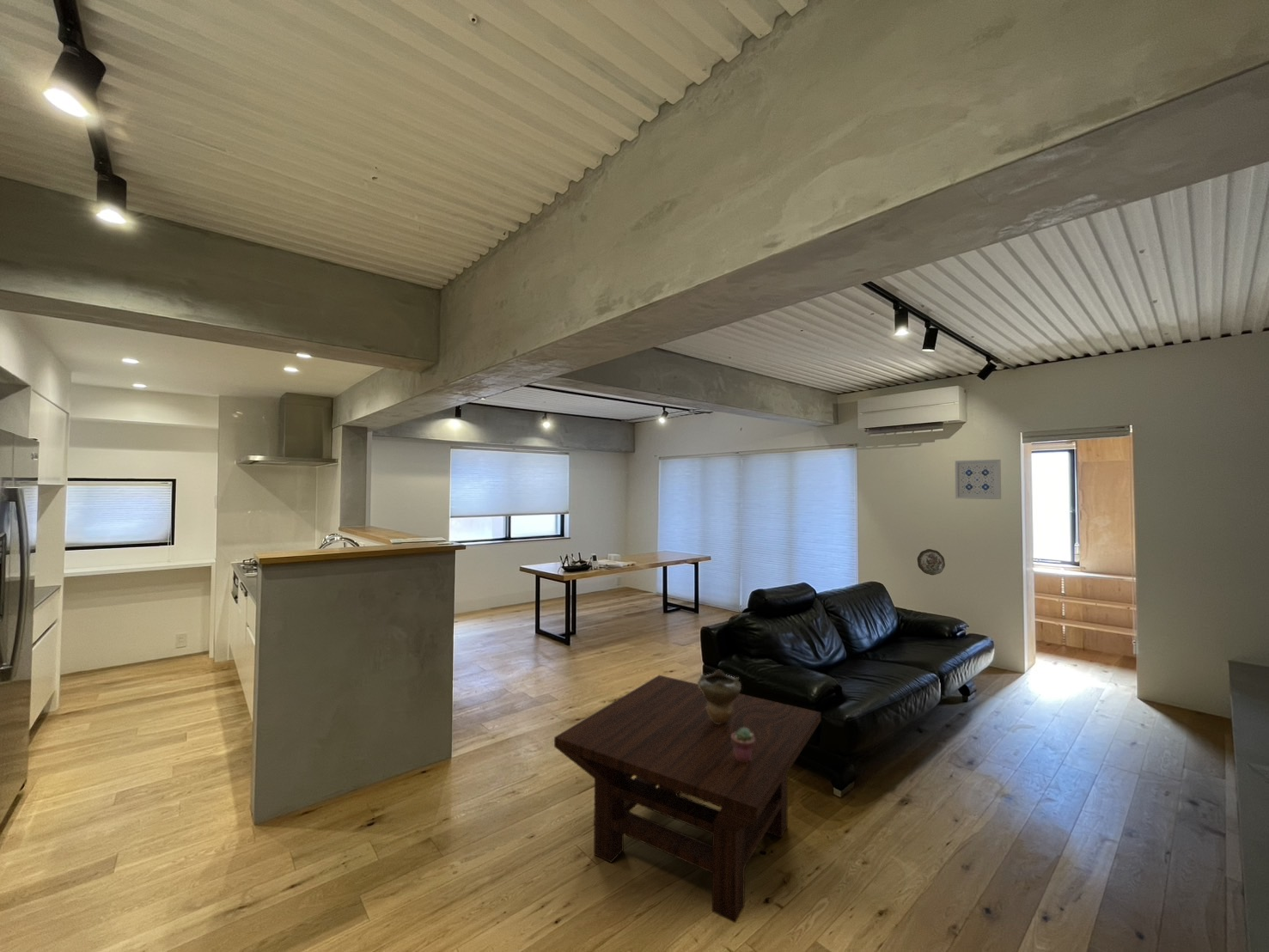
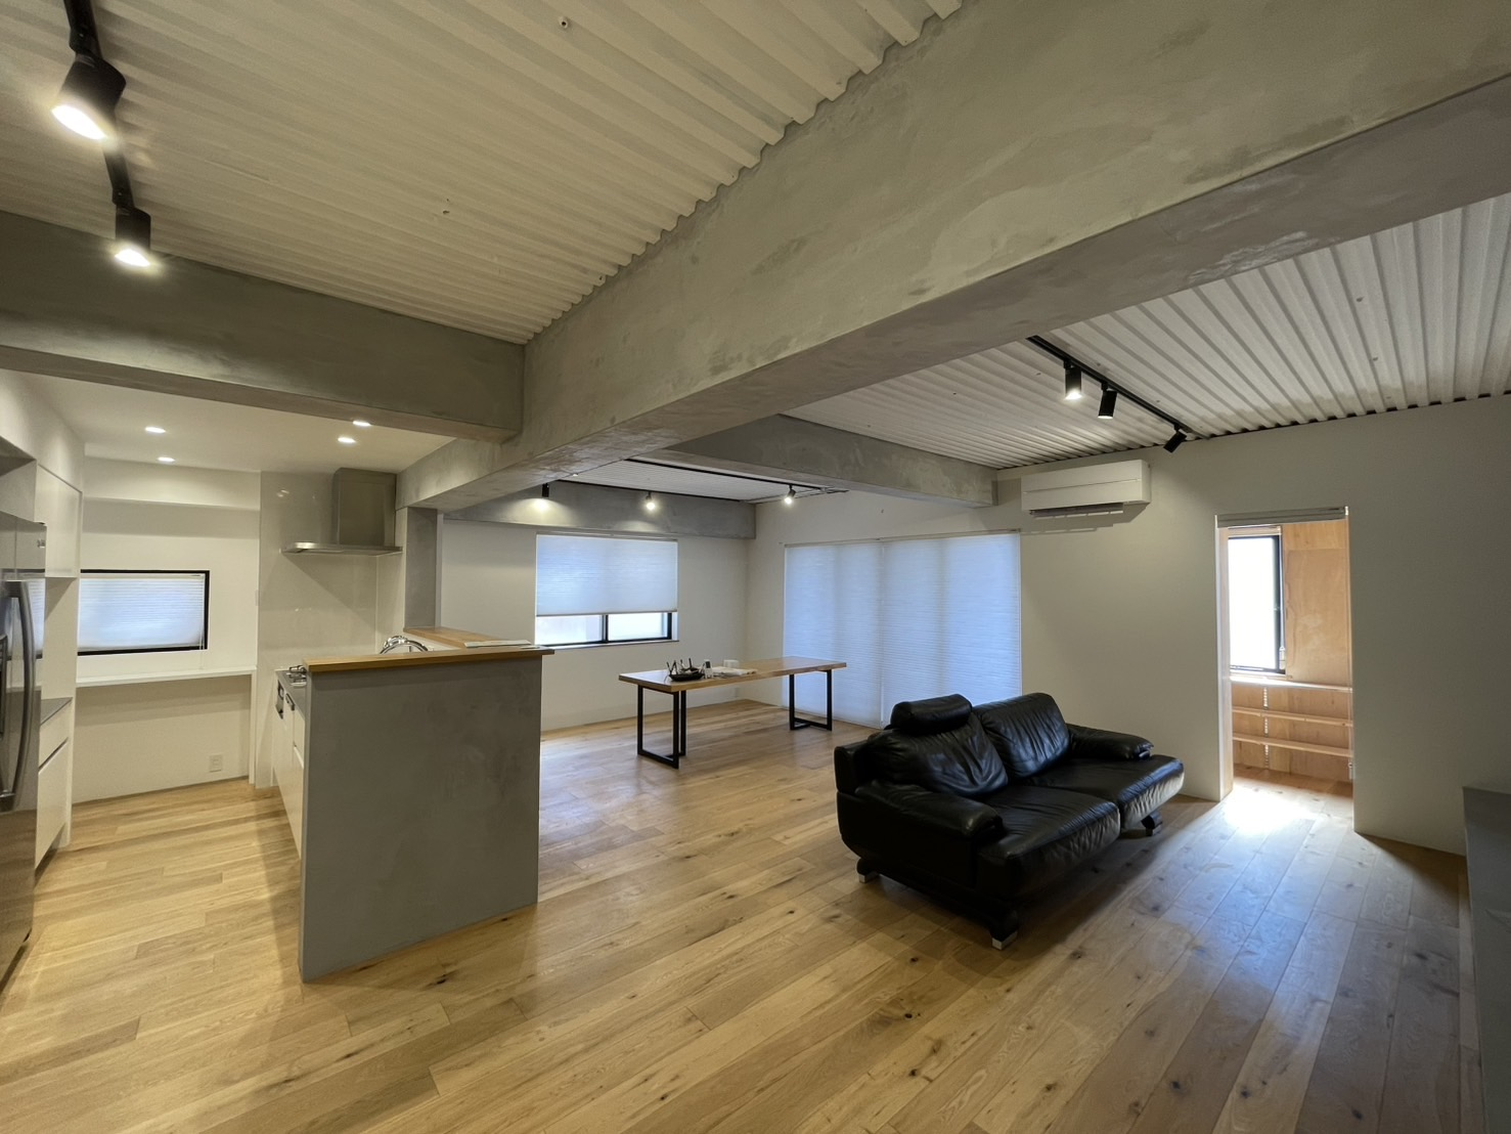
- coffee table [553,674,821,924]
- wall art [955,459,1002,500]
- decorative plate [917,548,946,576]
- potted succulent [731,728,754,762]
- decorative bowl [697,669,742,724]
